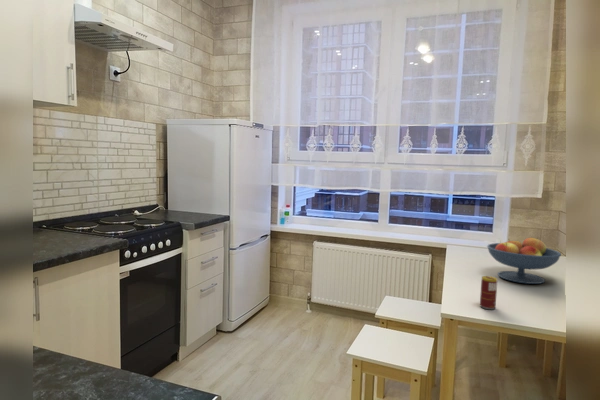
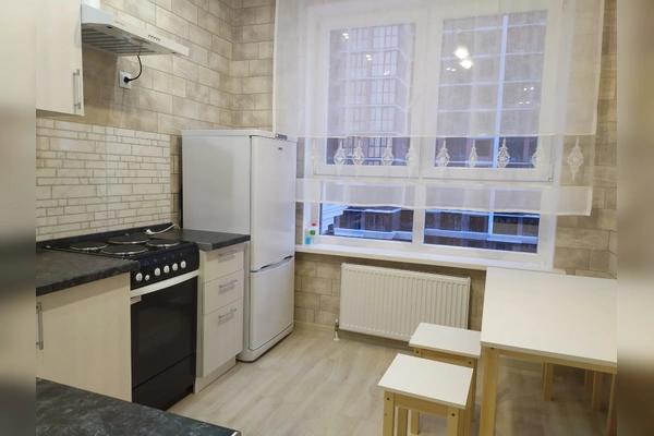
- fruit bowl [486,237,562,285]
- beverage can [479,275,498,310]
